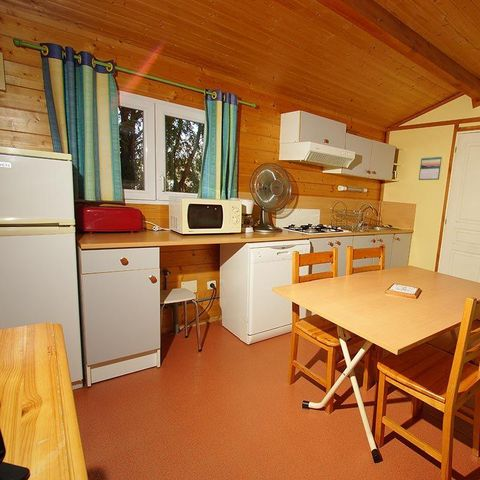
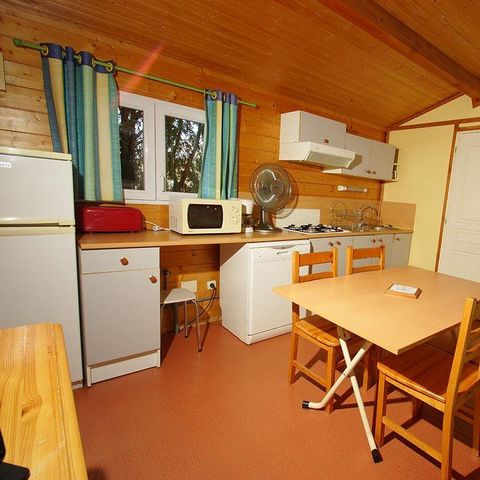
- calendar [418,155,443,181]
